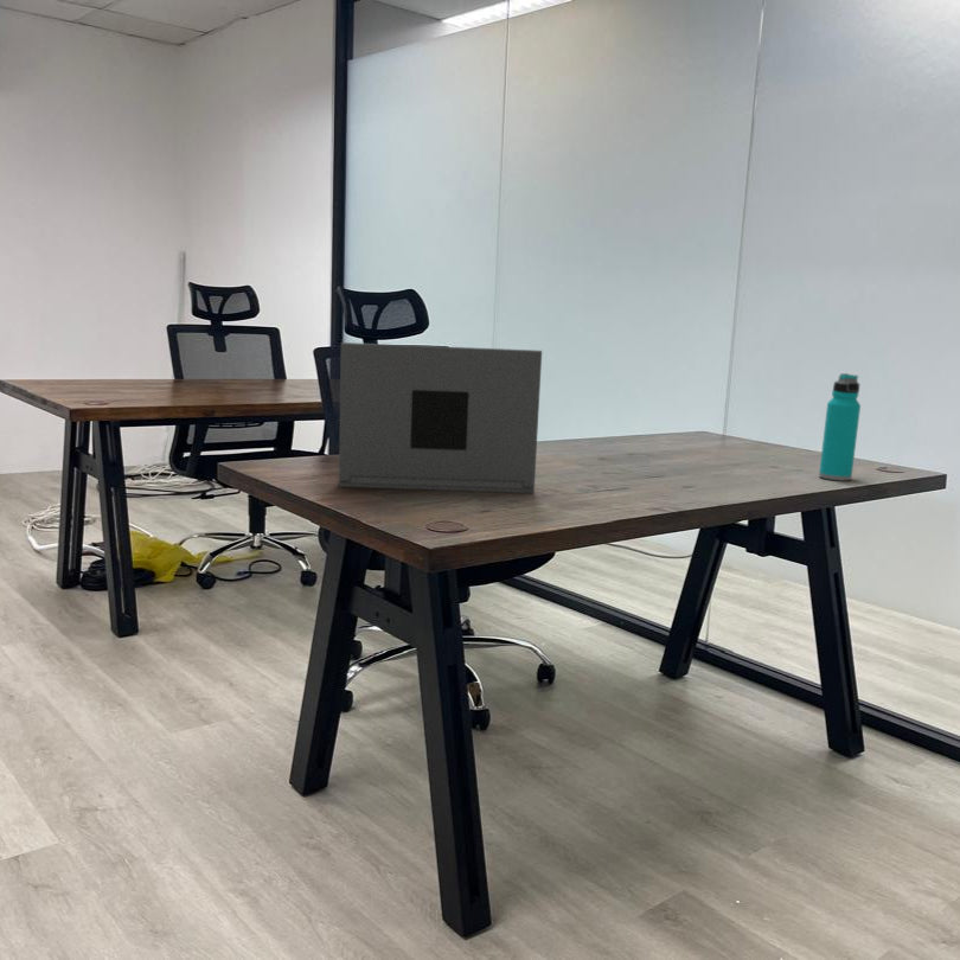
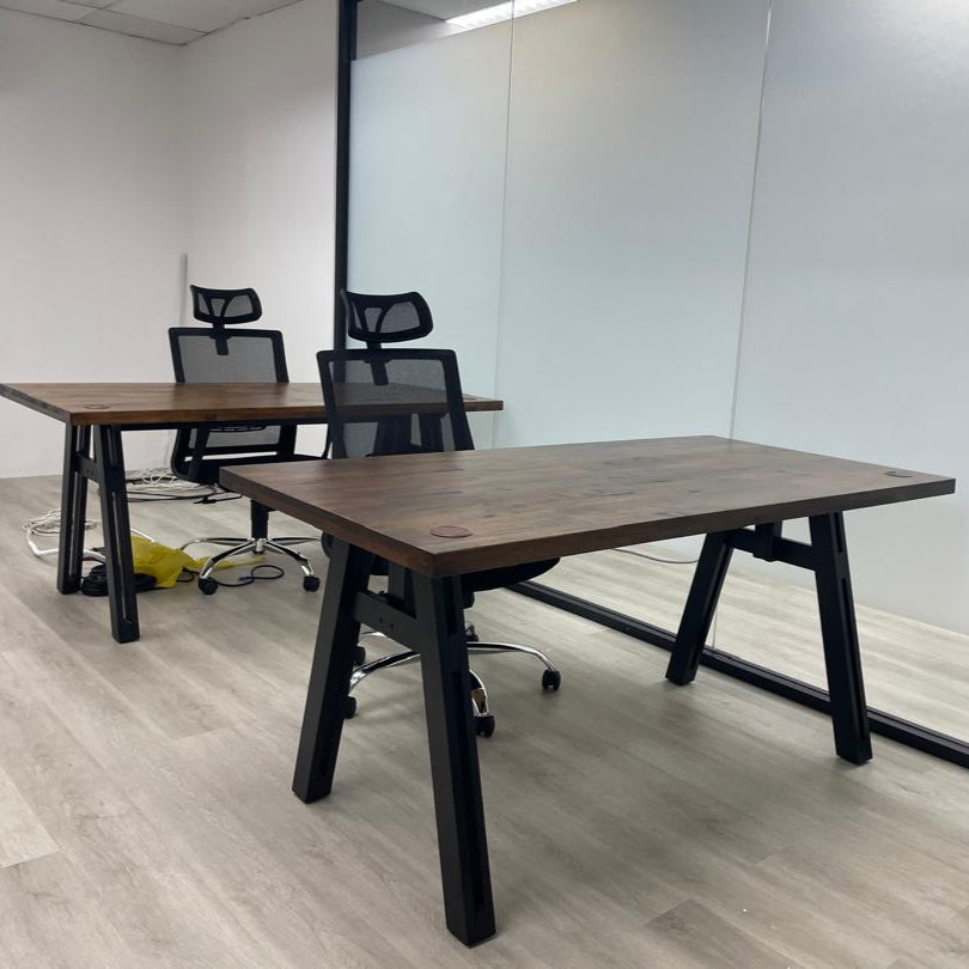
- laptop [338,341,543,494]
- water bottle [818,372,862,481]
